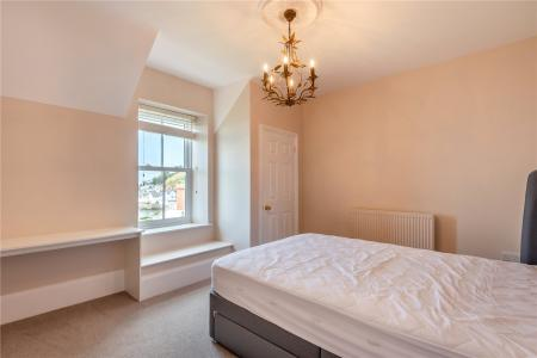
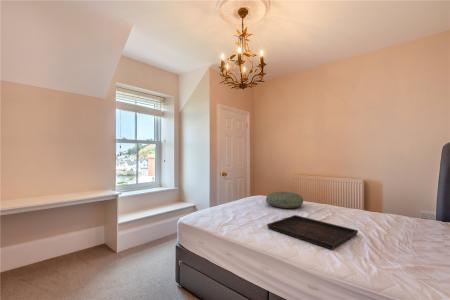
+ pillow [265,191,304,209]
+ serving tray [266,214,359,251]
